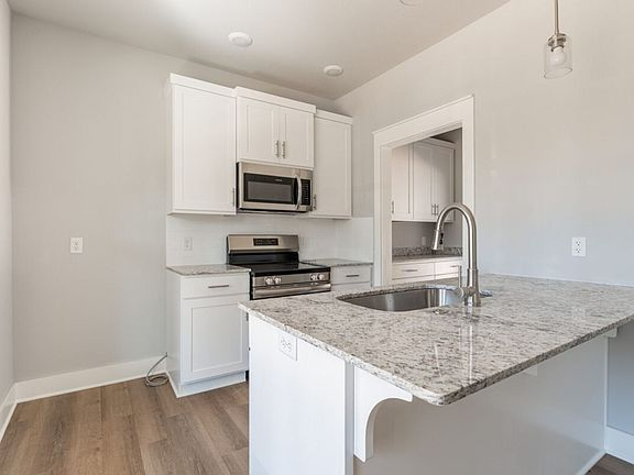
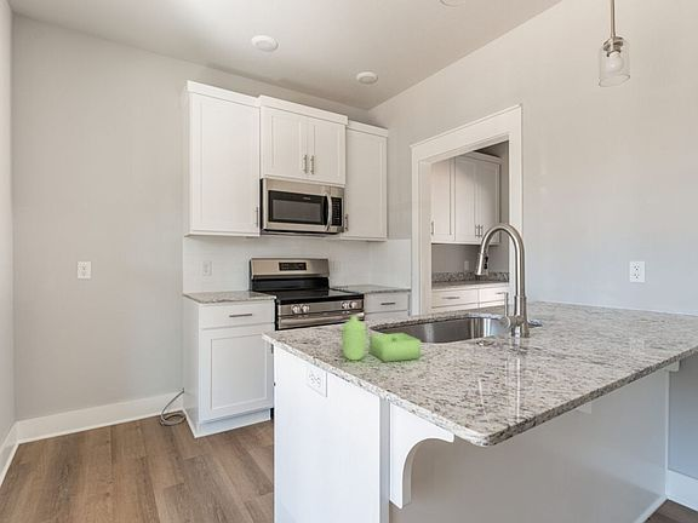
+ soap dispenser [339,315,422,363]
